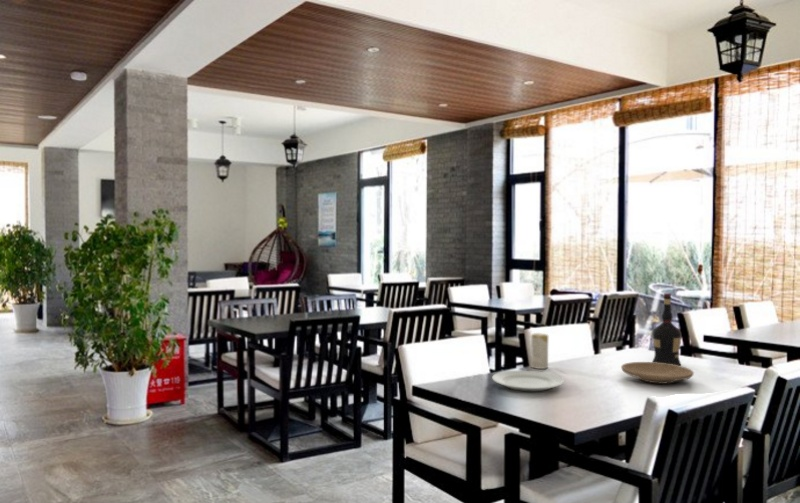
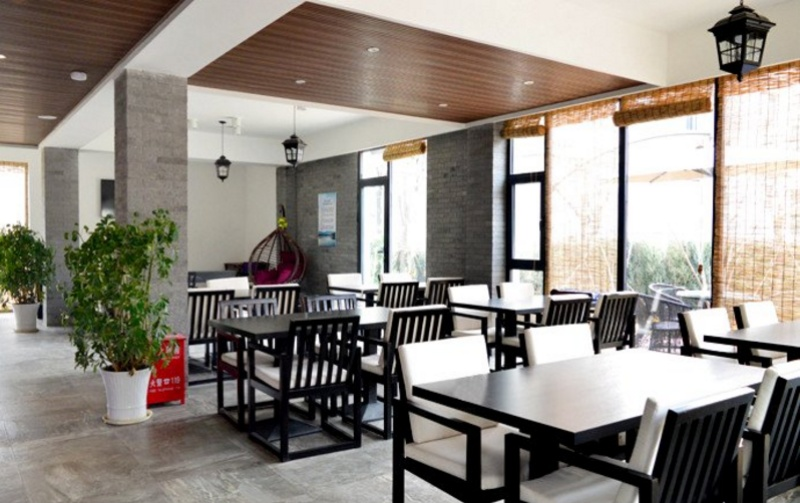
- liquor [651,292,682,366]
- chinaware [491,370,565,392]
- candle [530,332,549,370]
- plate [620,361,695,385]
